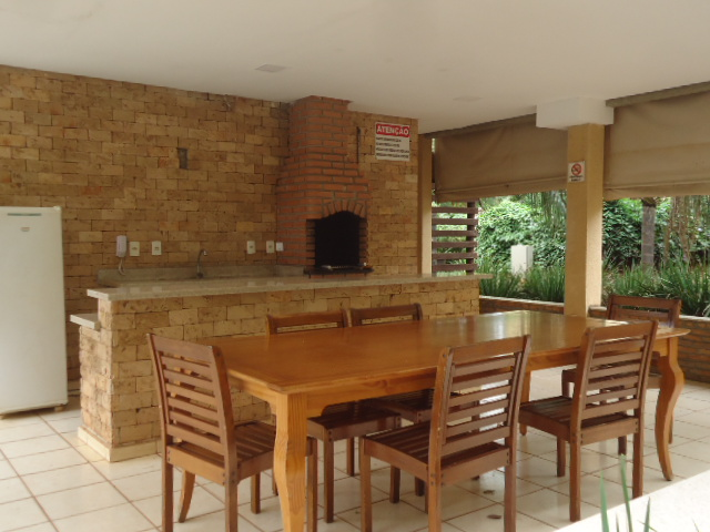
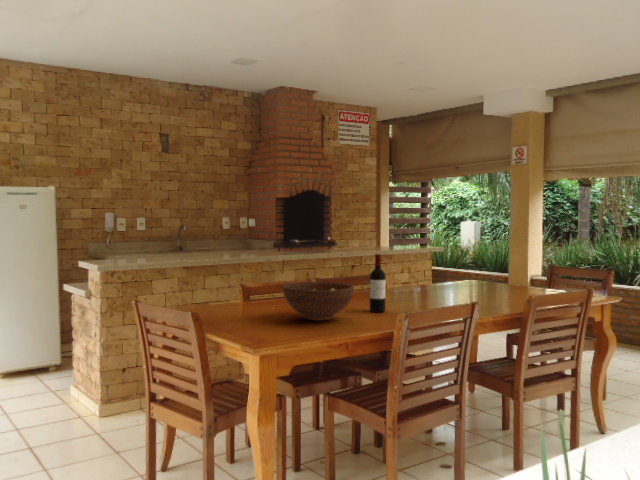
+ fruit bowl [282,281,355,322]
+ wine bottle [369,253,387,313]
